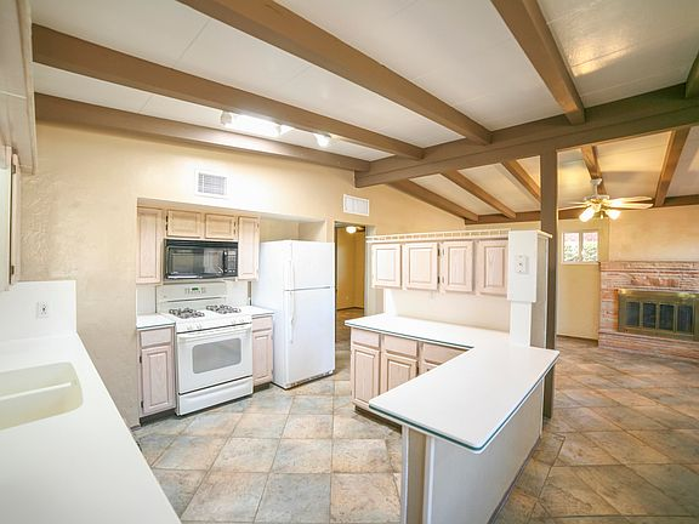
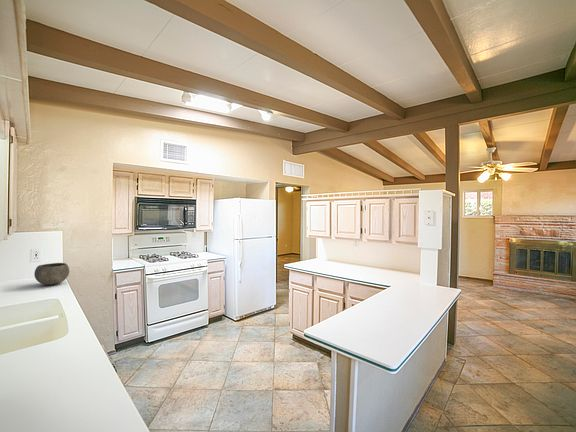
+ bowl [33,262,70,286]
